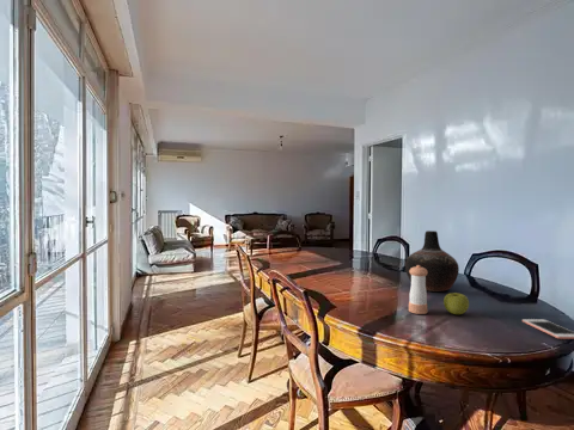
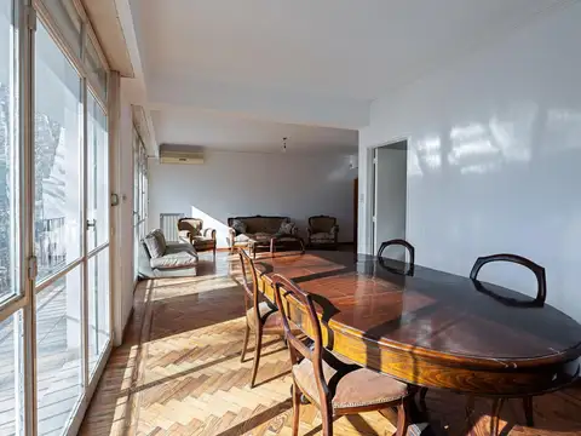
- pepper shaker [408,265,428,315]
- vase [404,229,460,293]
- apple [442,291,470,315]
- cell phone [521,318,574,340]
